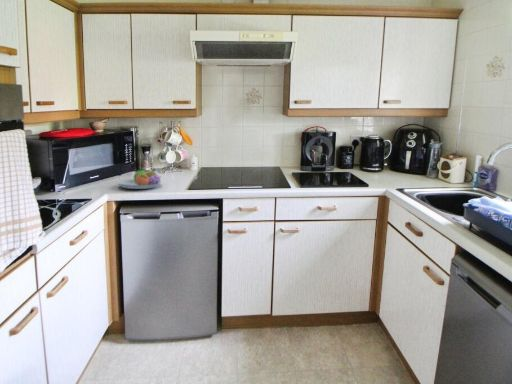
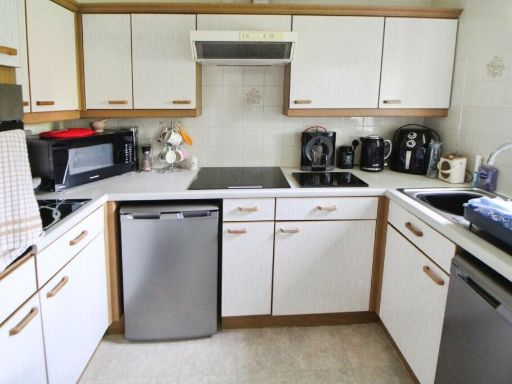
- fruit bowl [116,168,162,190]
